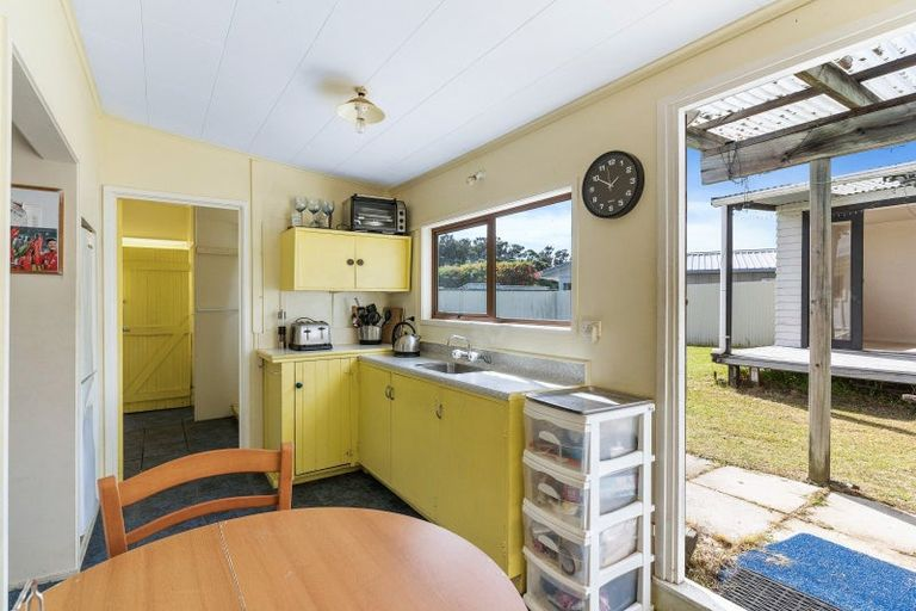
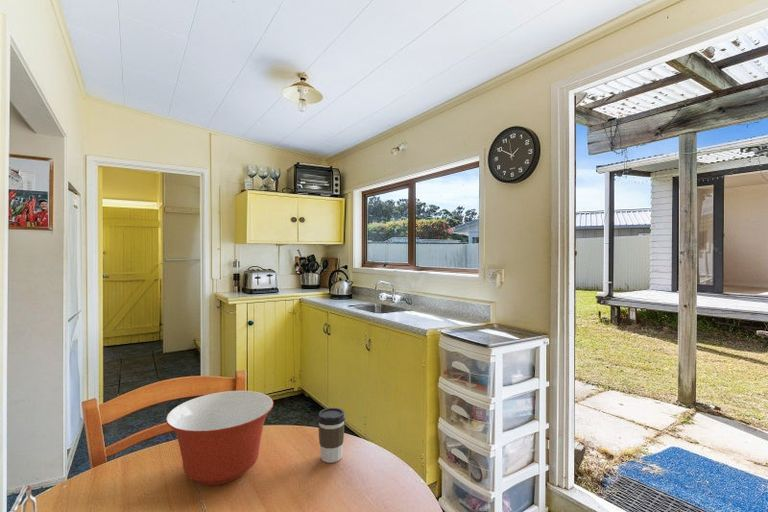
+ coffee cup [316,407,346,464]
+ mixing bowl [165,390,274,486]
